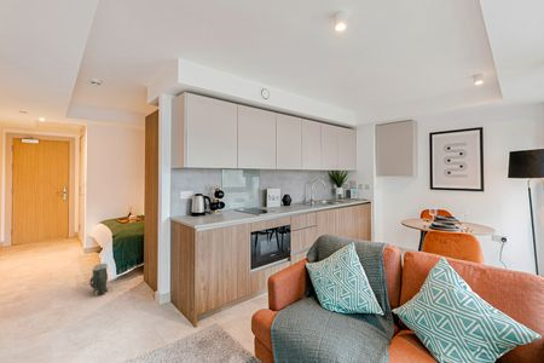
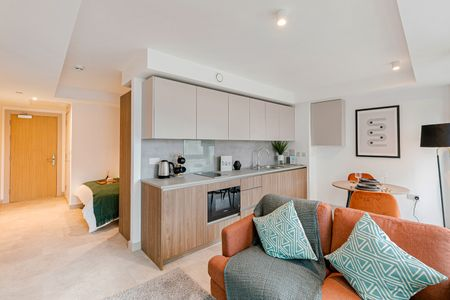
- bag [88,263,110,296]
